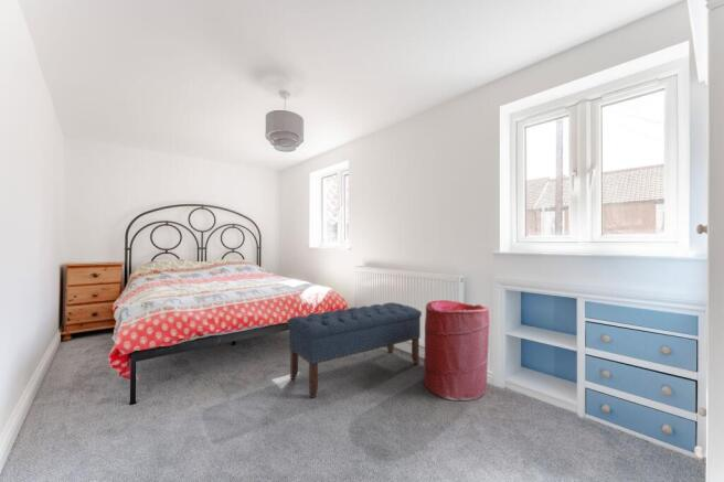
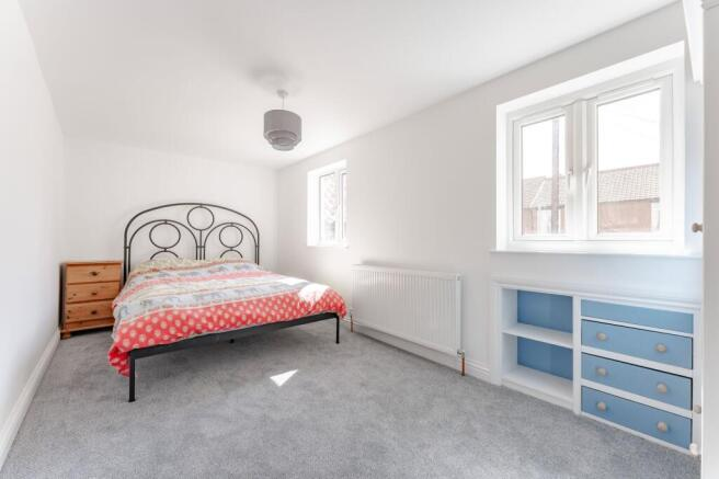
- bench [287,301,423,399]
- laundry hamper [423,299,490,401]
